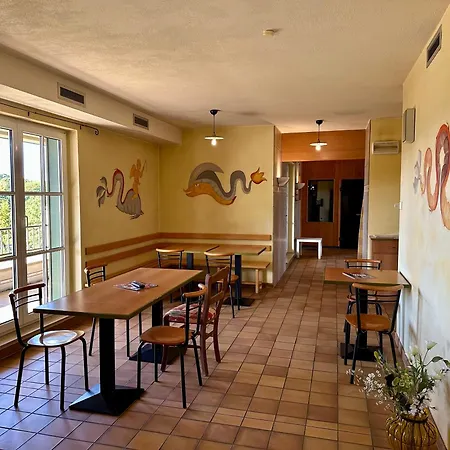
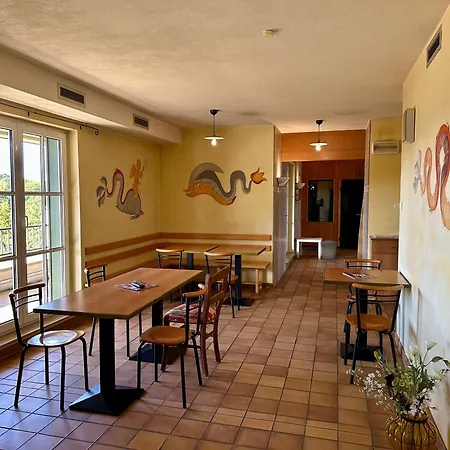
+ trash can [320,239,338,260]
